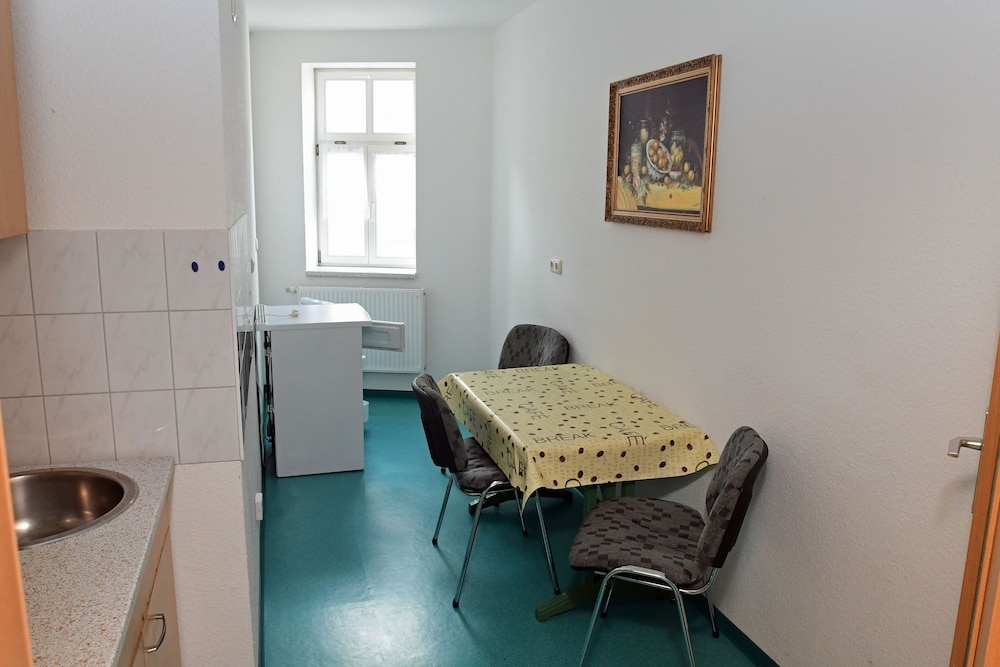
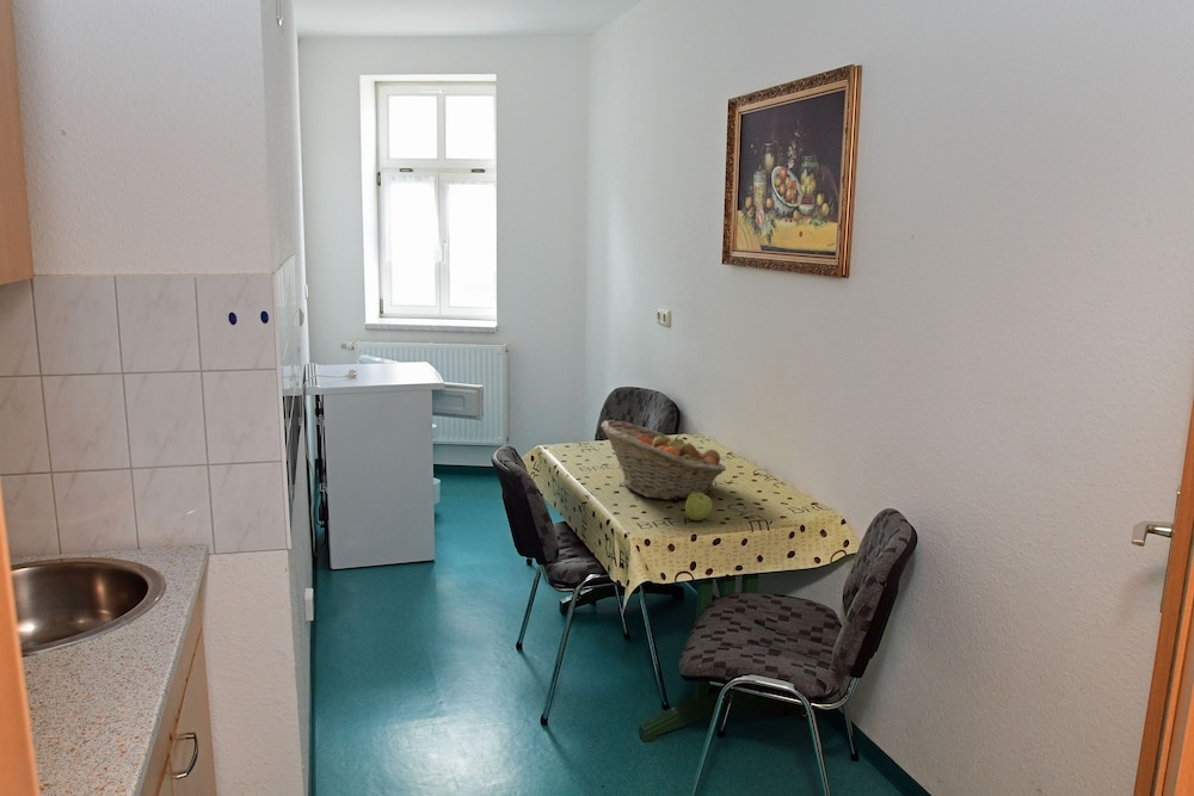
+ fruit basket [599,419,727,501]
+ apple [684,493,713,522]
